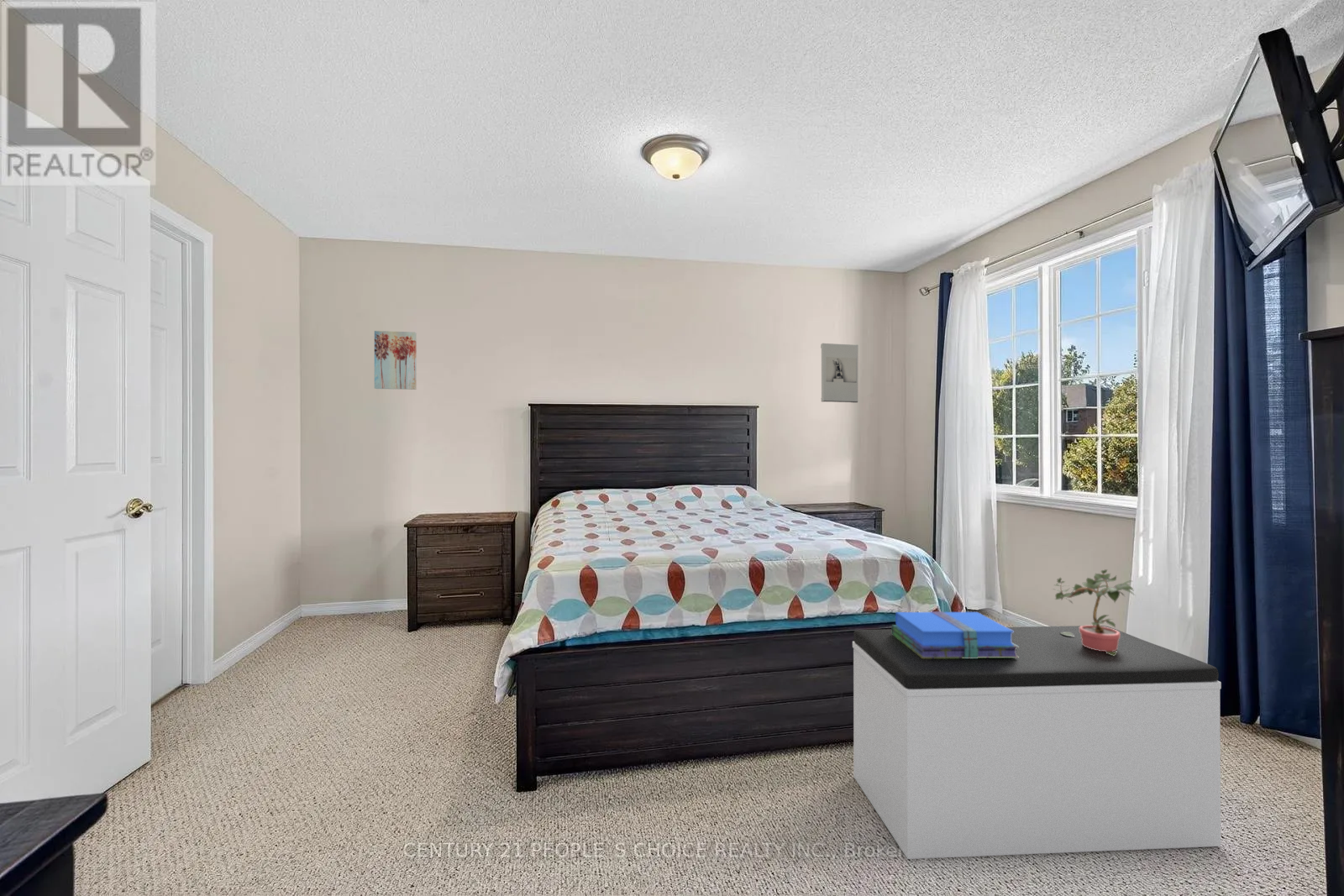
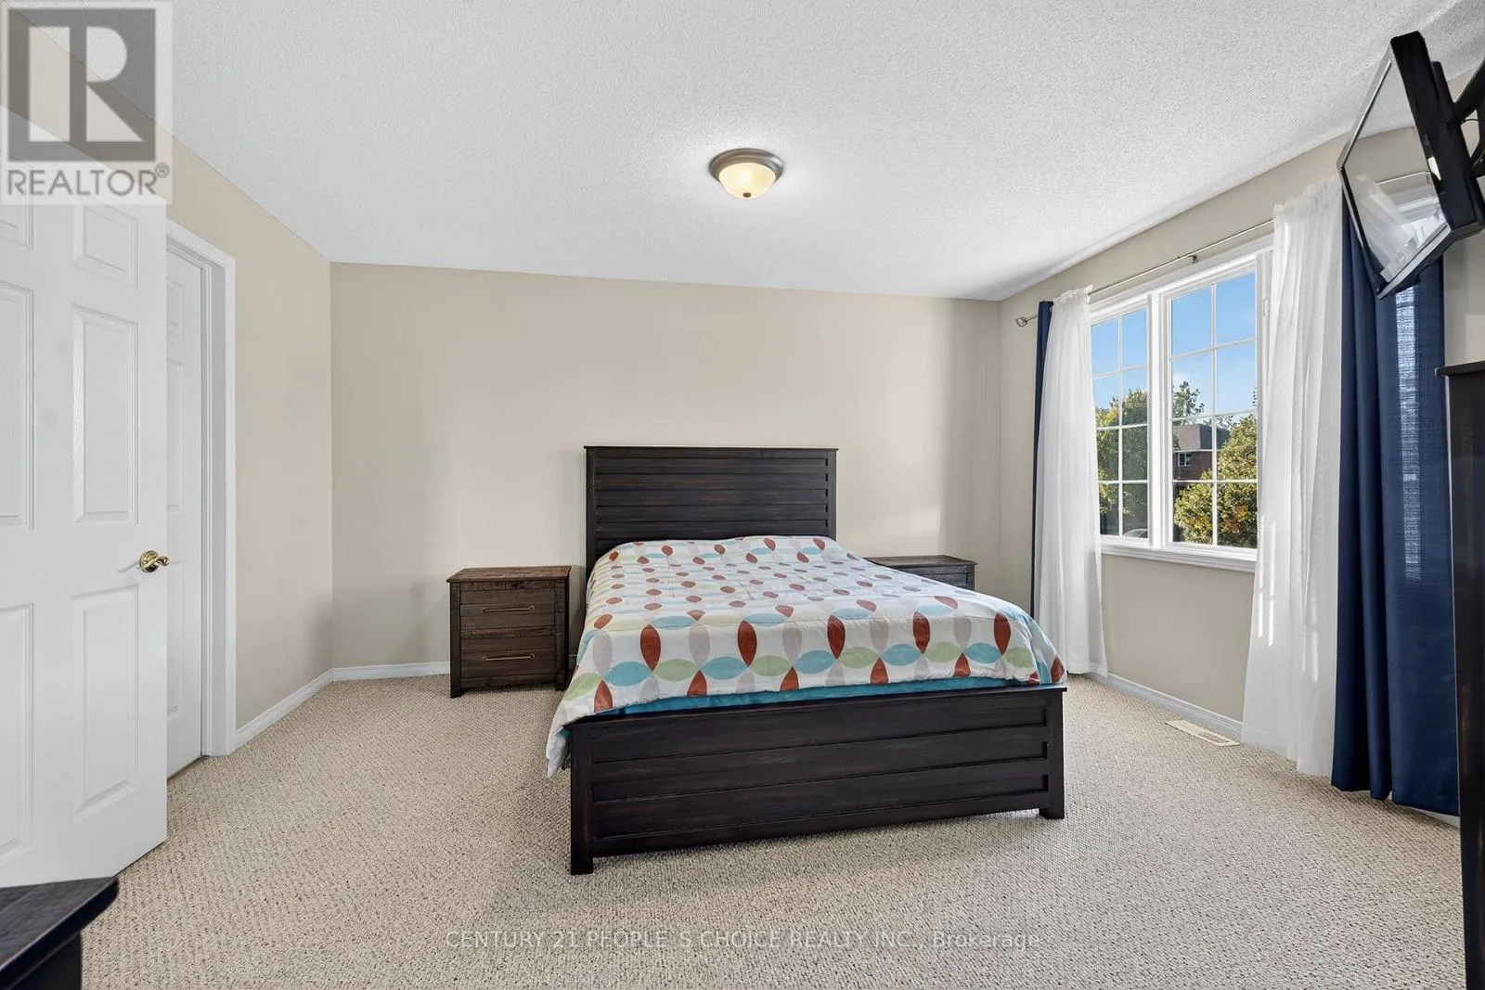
- bench [852,625,1222,860]
- books [891,610,1019,658]
- wall sculpture [820,343,859,403]
- wall art [374,330,417,390]
- potted plant [1051,569,1137,656]
